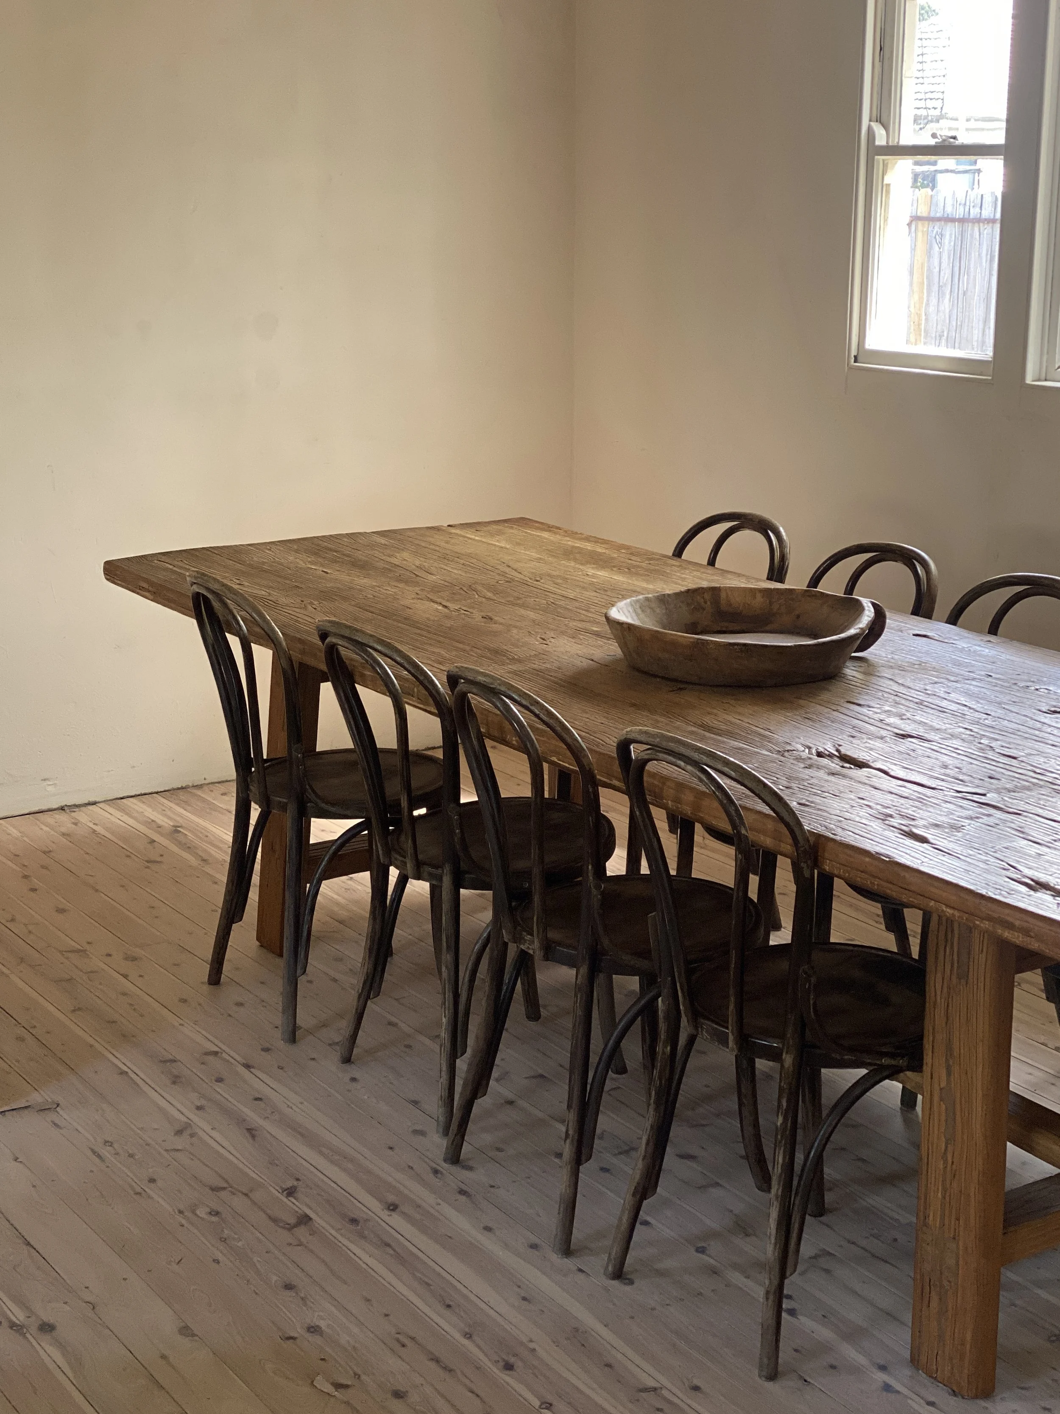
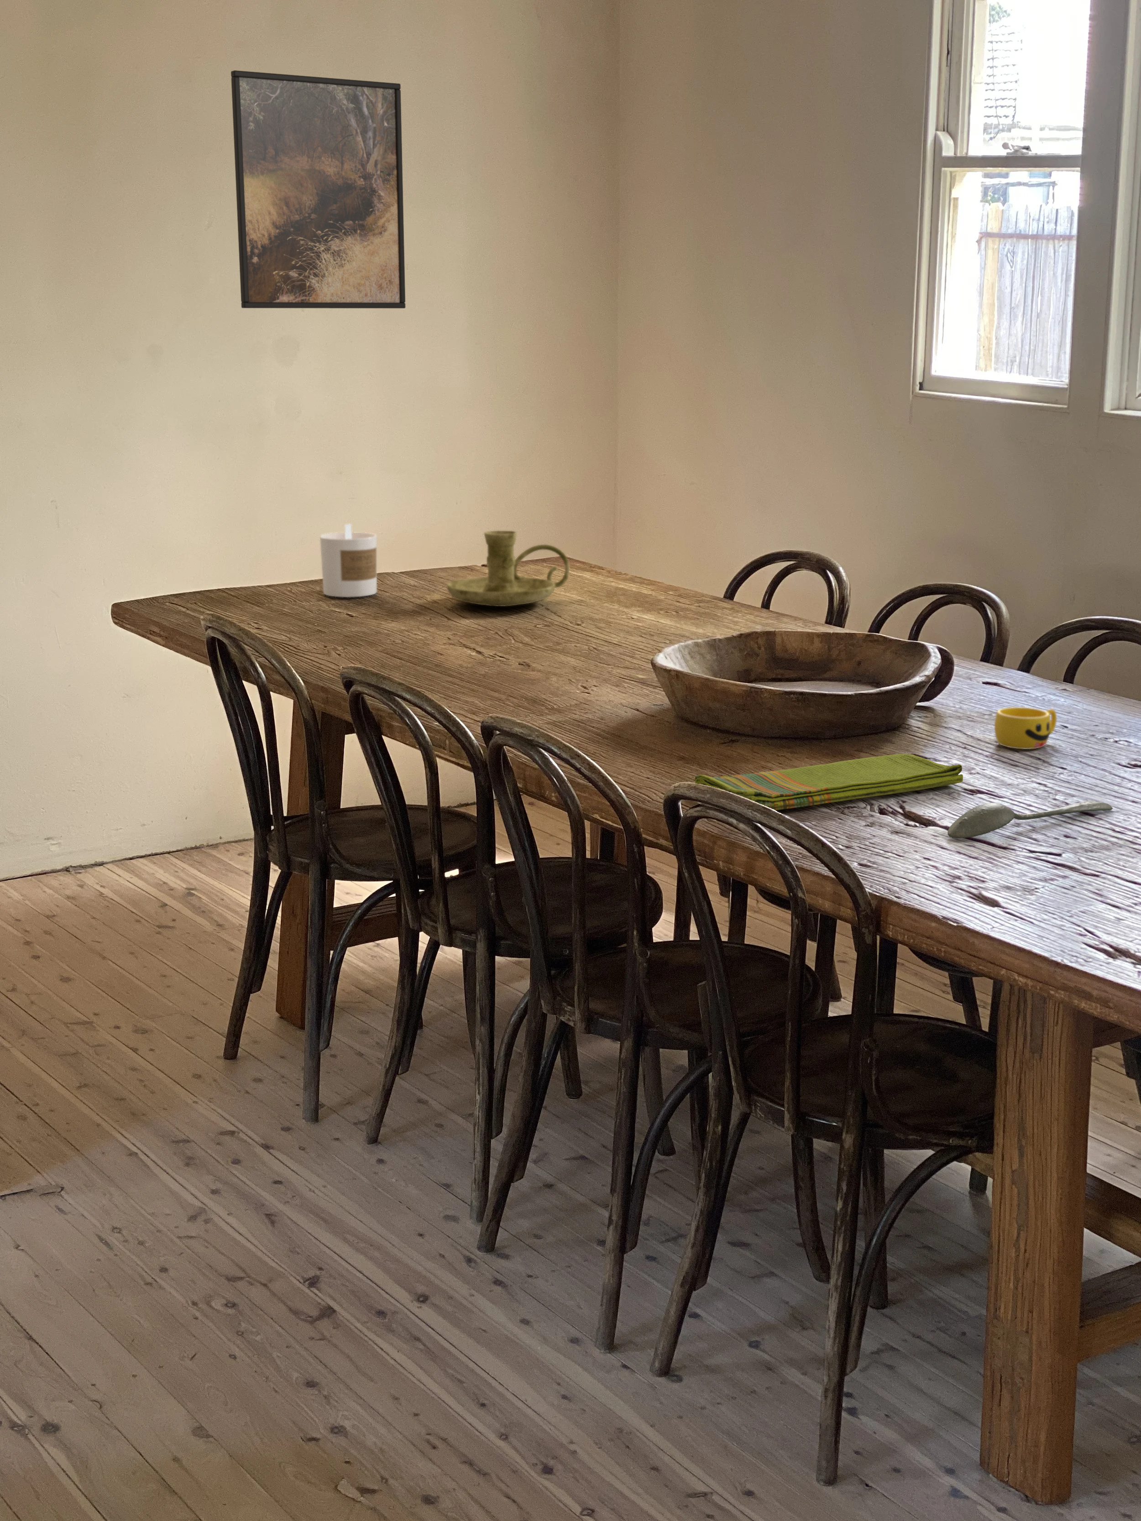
+ candle holder [447,530,570,606]
+ spoon [947,801,1113,839]
+ dish towel [695,754,964,810]
+ cup [994,707,1057,750]
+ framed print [230,70,406,309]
+ candle [320,524,378,598]
